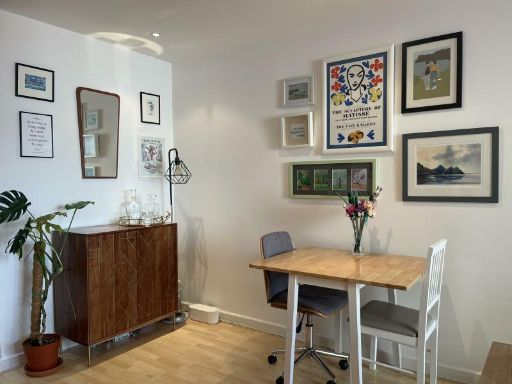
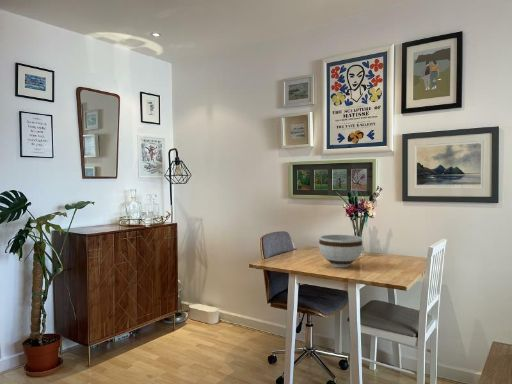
+ bowl [318,234,364,269]
